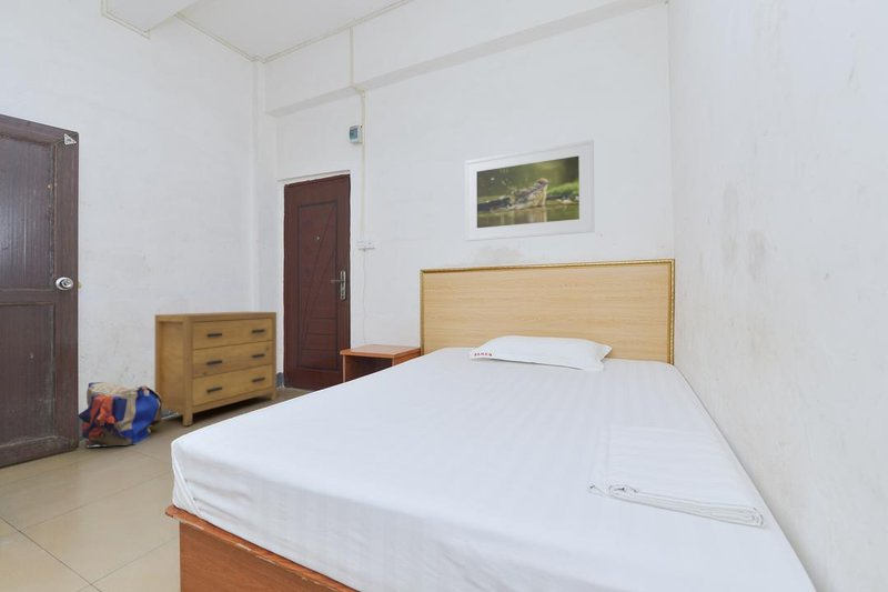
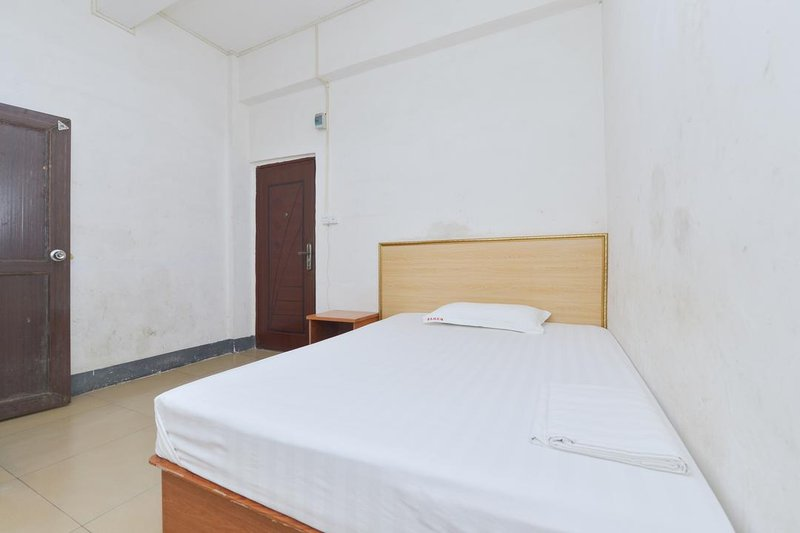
- dresser [153,311,278,427]
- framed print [464,139,595,242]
- backpack [75,381,163,448]
